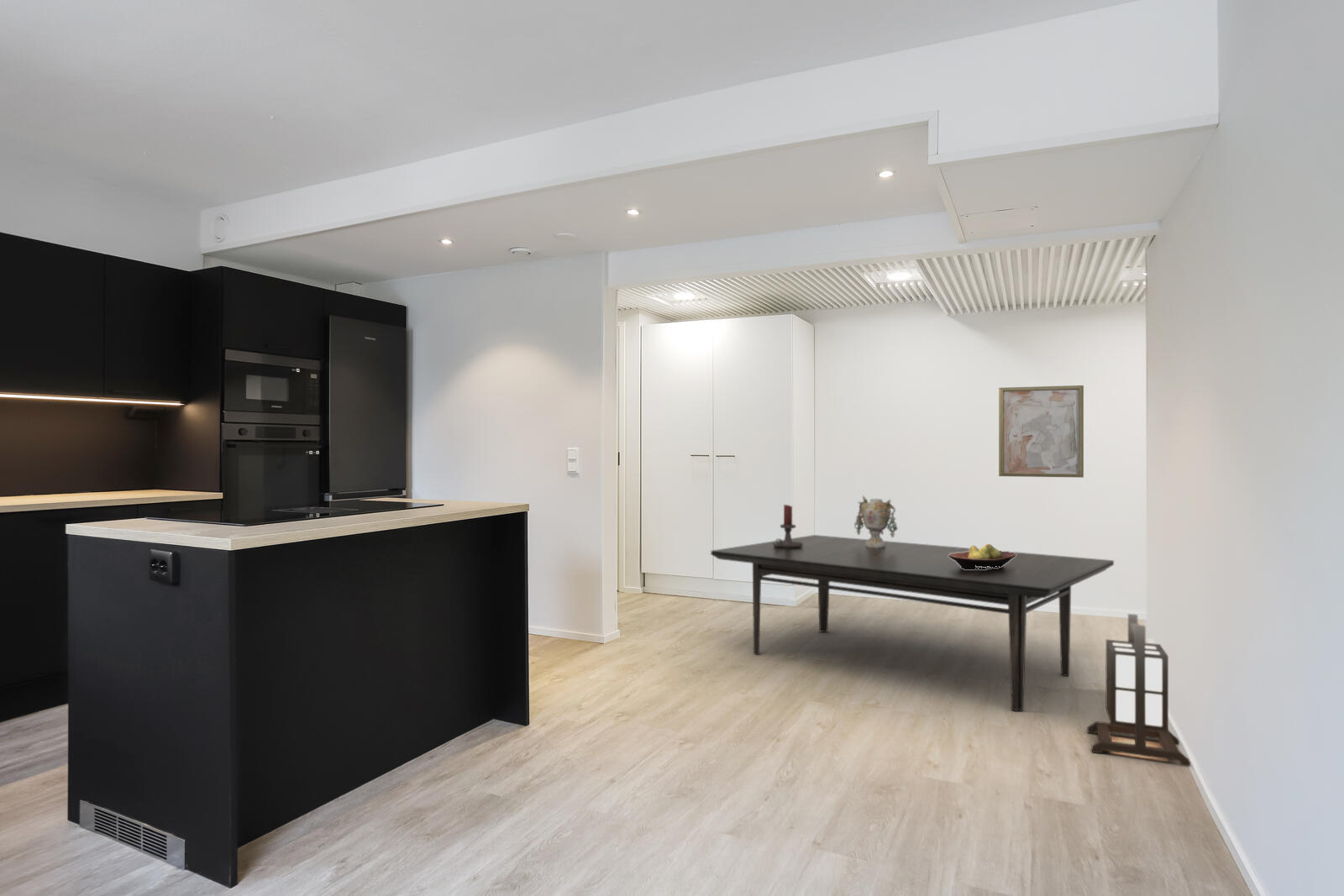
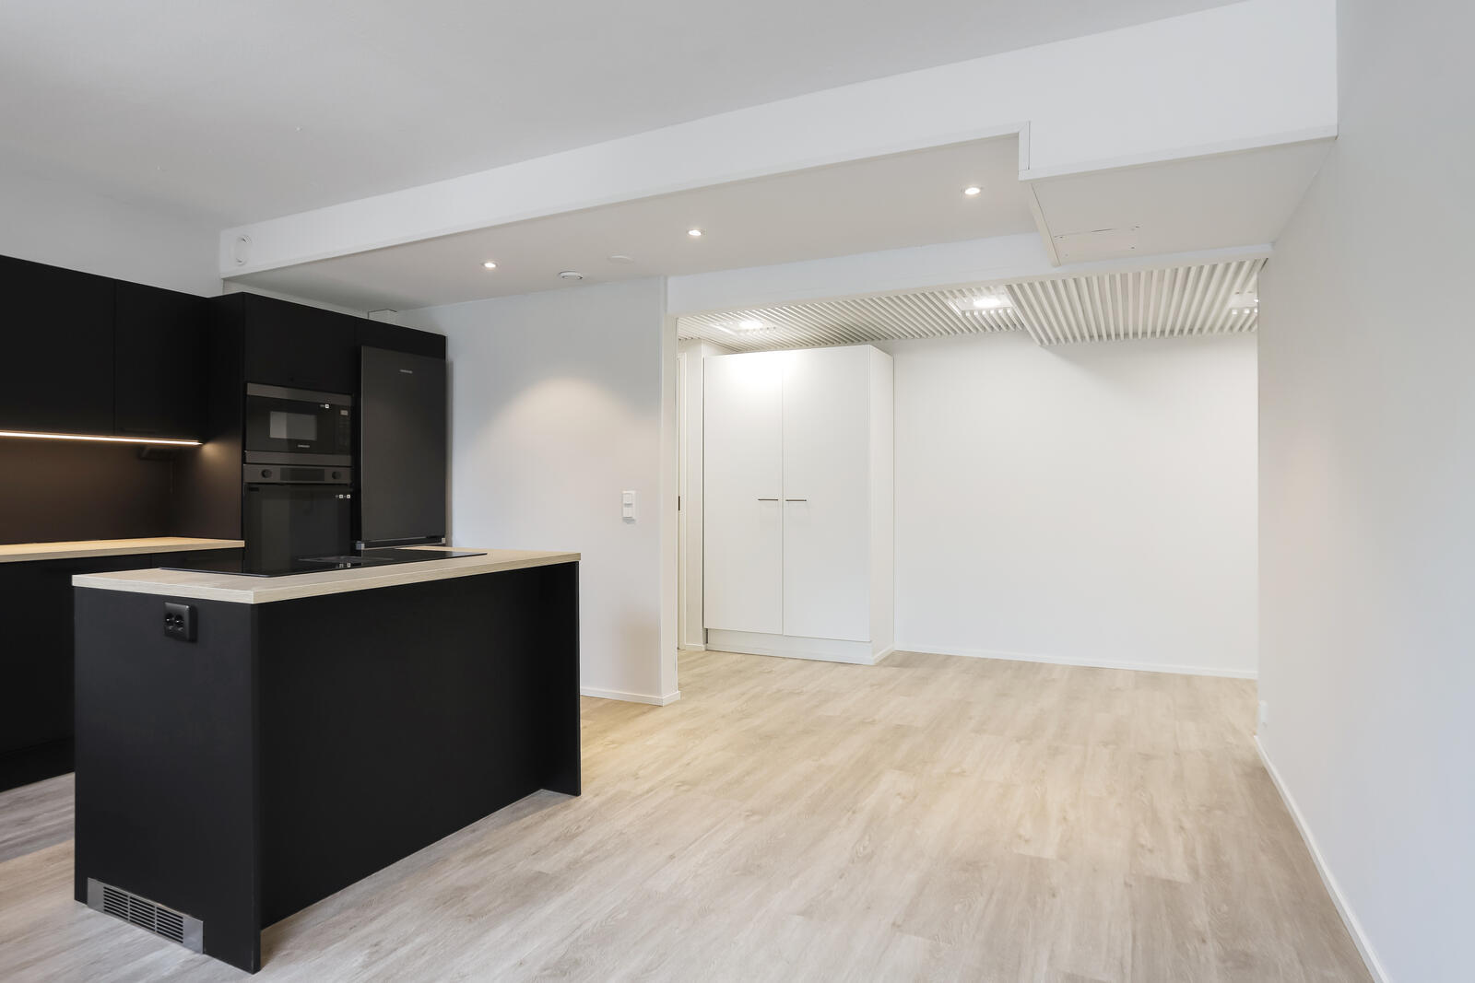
- candle holder [773,504,803,548]
- wall art [998,385,1084,479]
- dining table [710,534,1115,712]
- vase [853,495,899,548]
- fruit bowl [948,543,1016,569]
- lantern [1086,613,1191,768]
